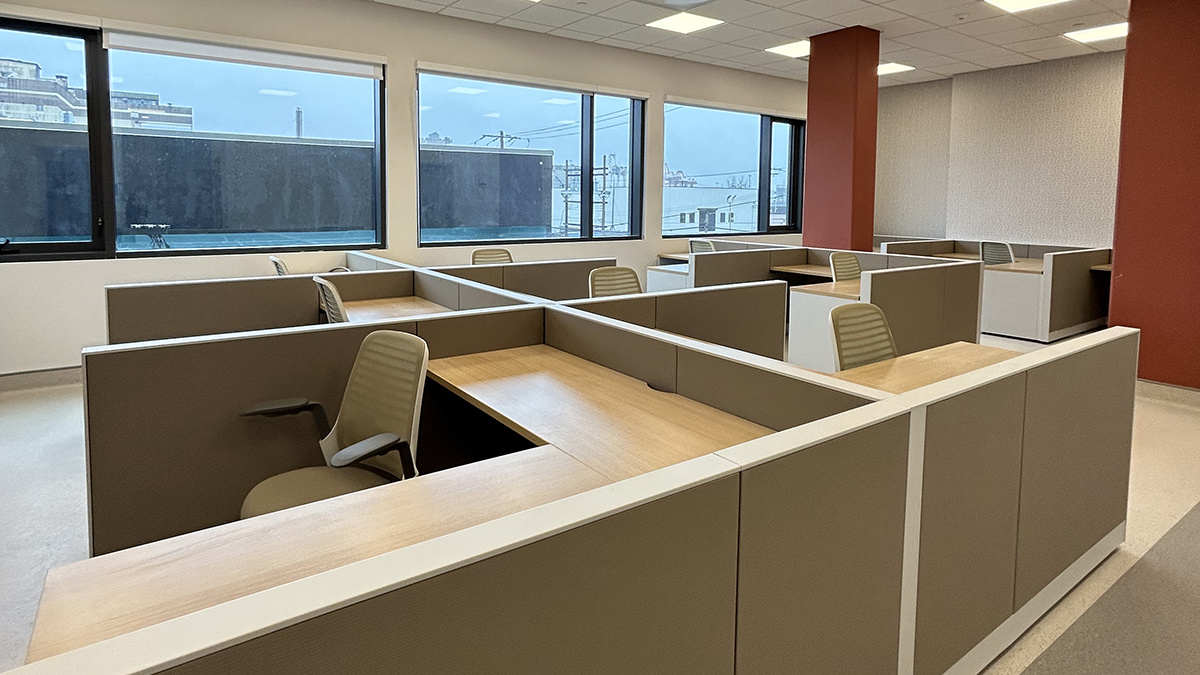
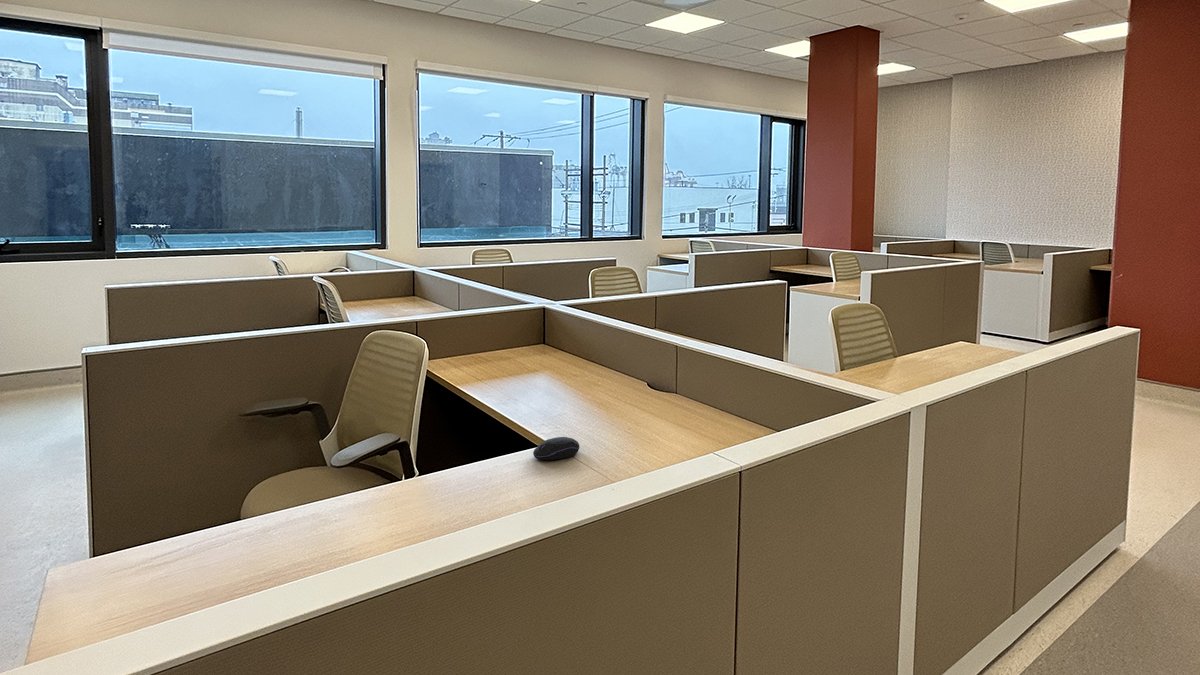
+ computer mouse [532,436,580,461]
